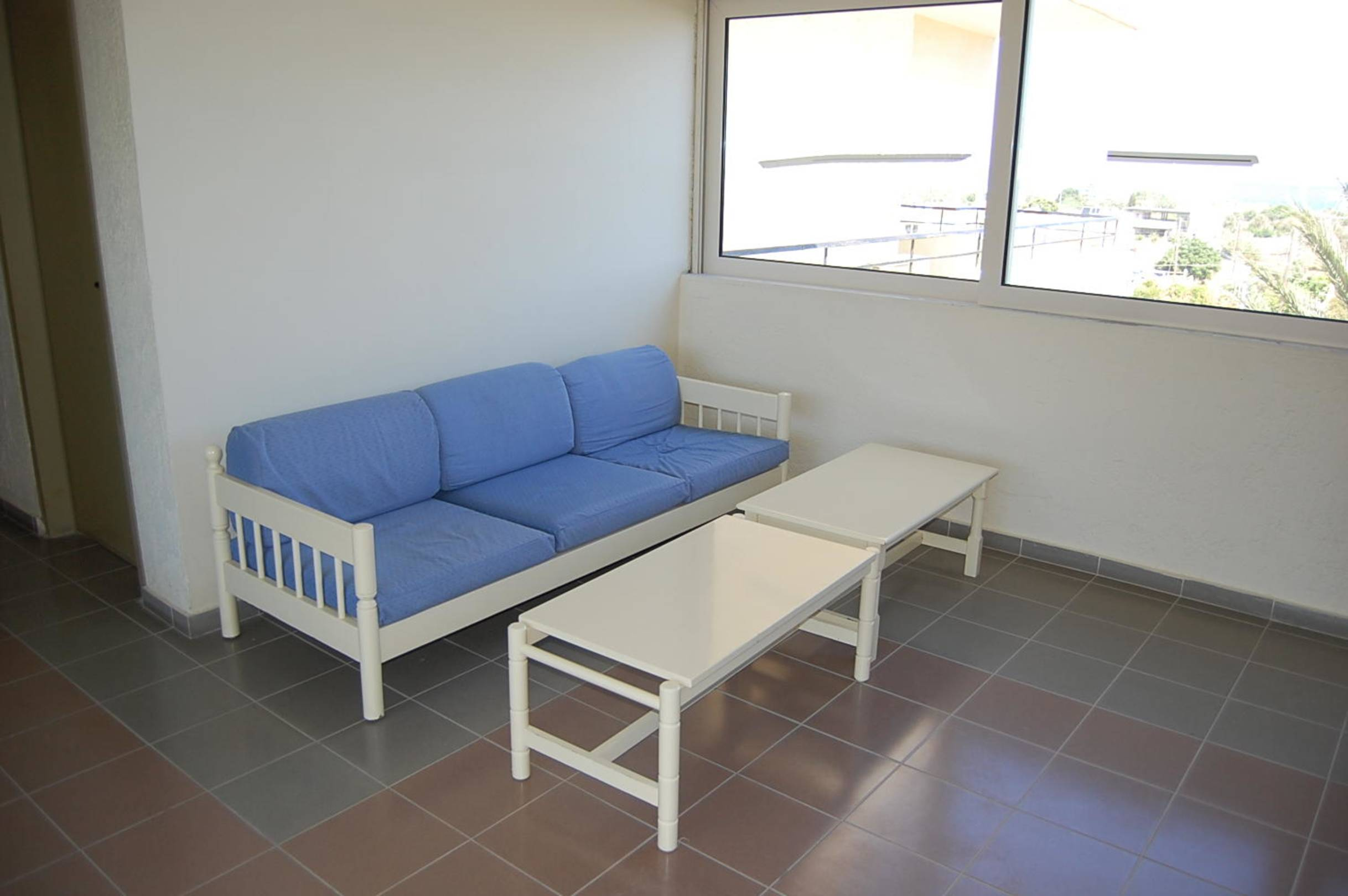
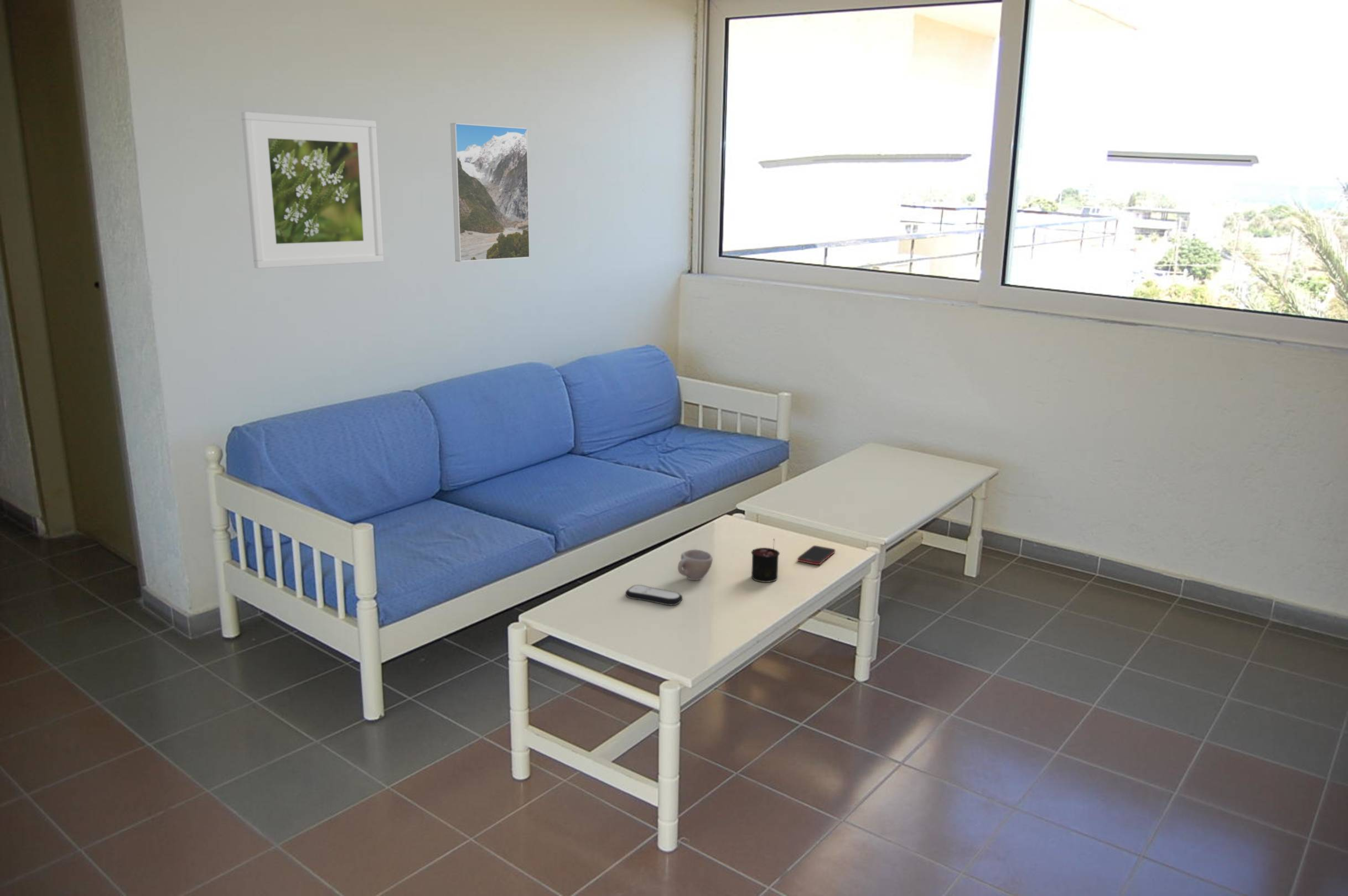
+ cup [677,549,713,581]
+ cell phone [797,545,836,565]
+ remote control [625,584,683,606]
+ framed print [450,122,531,262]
+ candle [750,538,780,583]
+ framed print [241,111,384,269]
